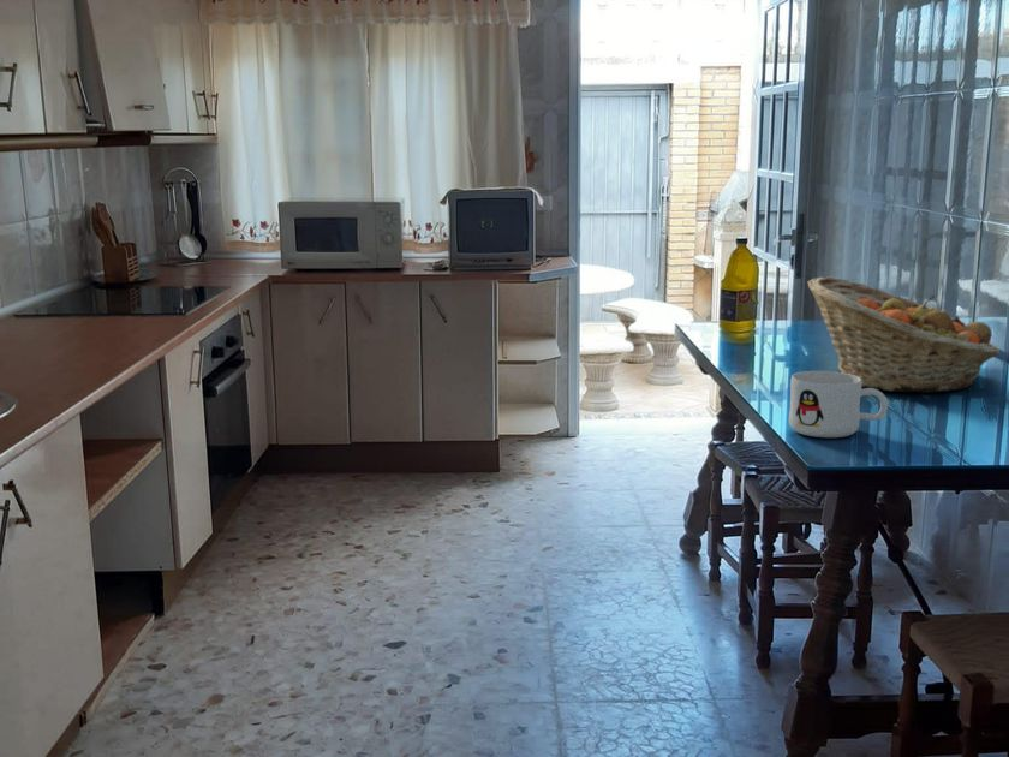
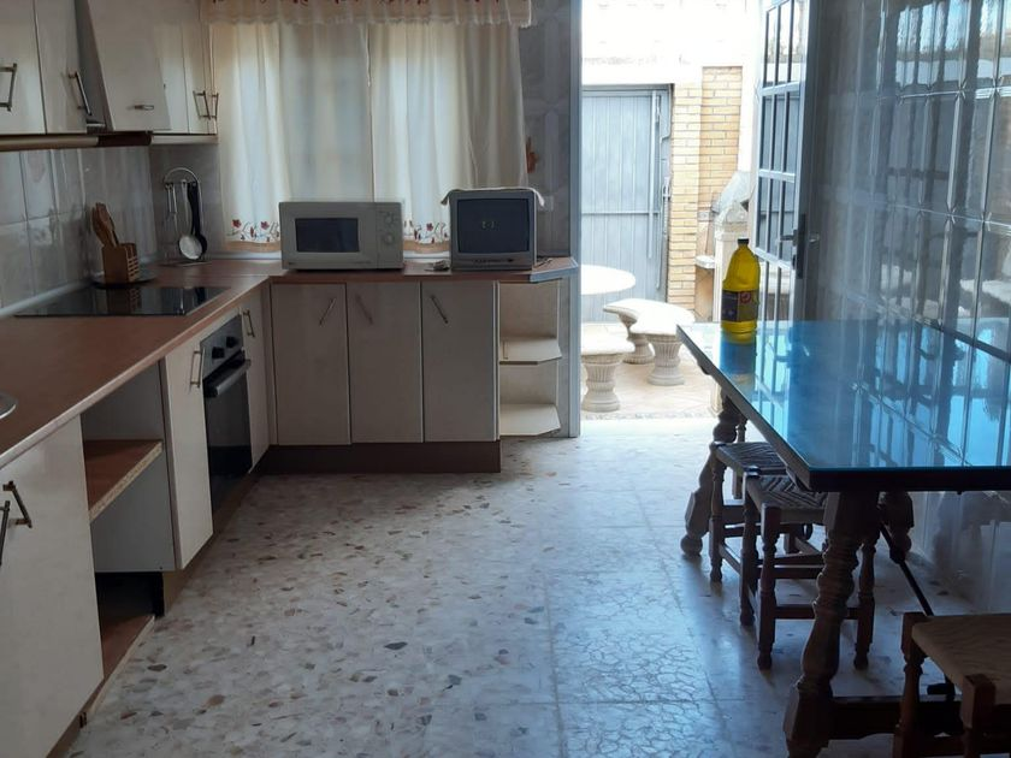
- mug [788,370,889,439]
- fruit basket [806,275,1001,394]
